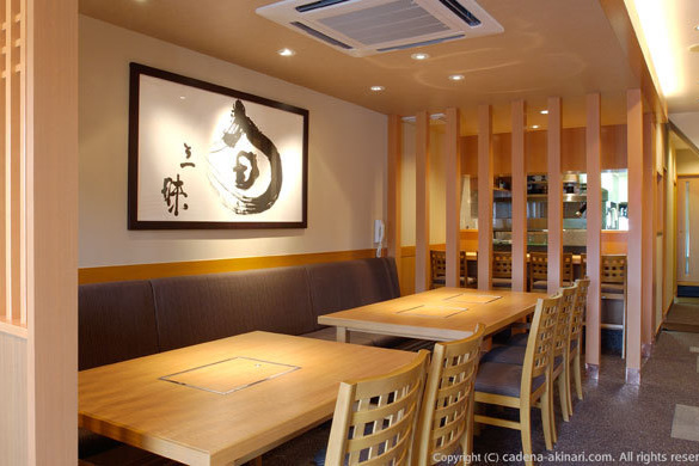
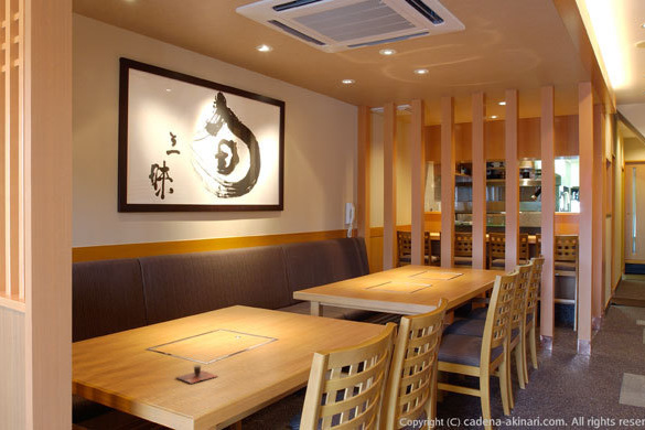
+ cup [175,364,218,385]
